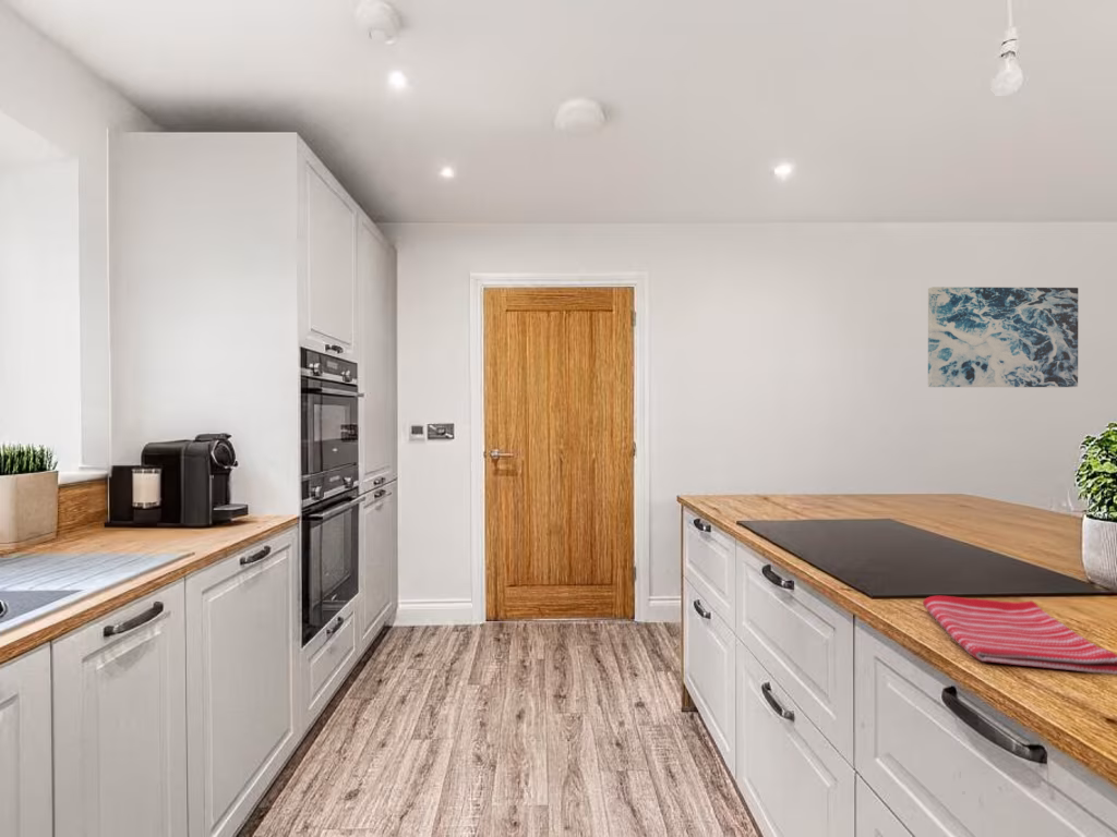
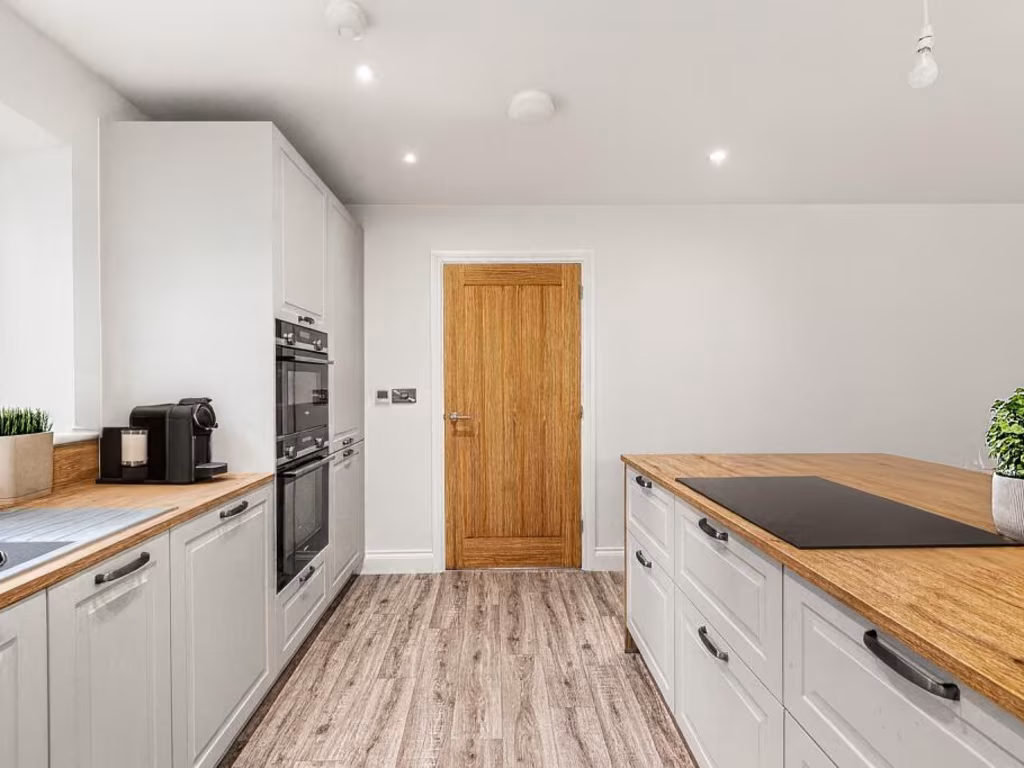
- dish towel [922,595,1117,676]
- wall art [927,286,1079,388]
